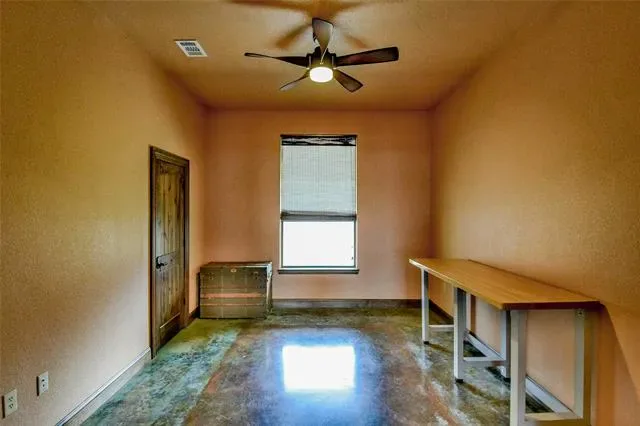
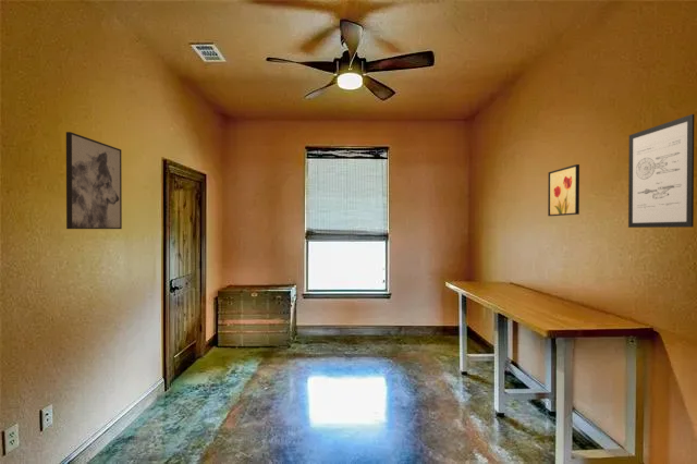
+ wall art [65,131,123,230]
+ wall art [547,163,580,217]
+ wall art [627,113,695,229]
